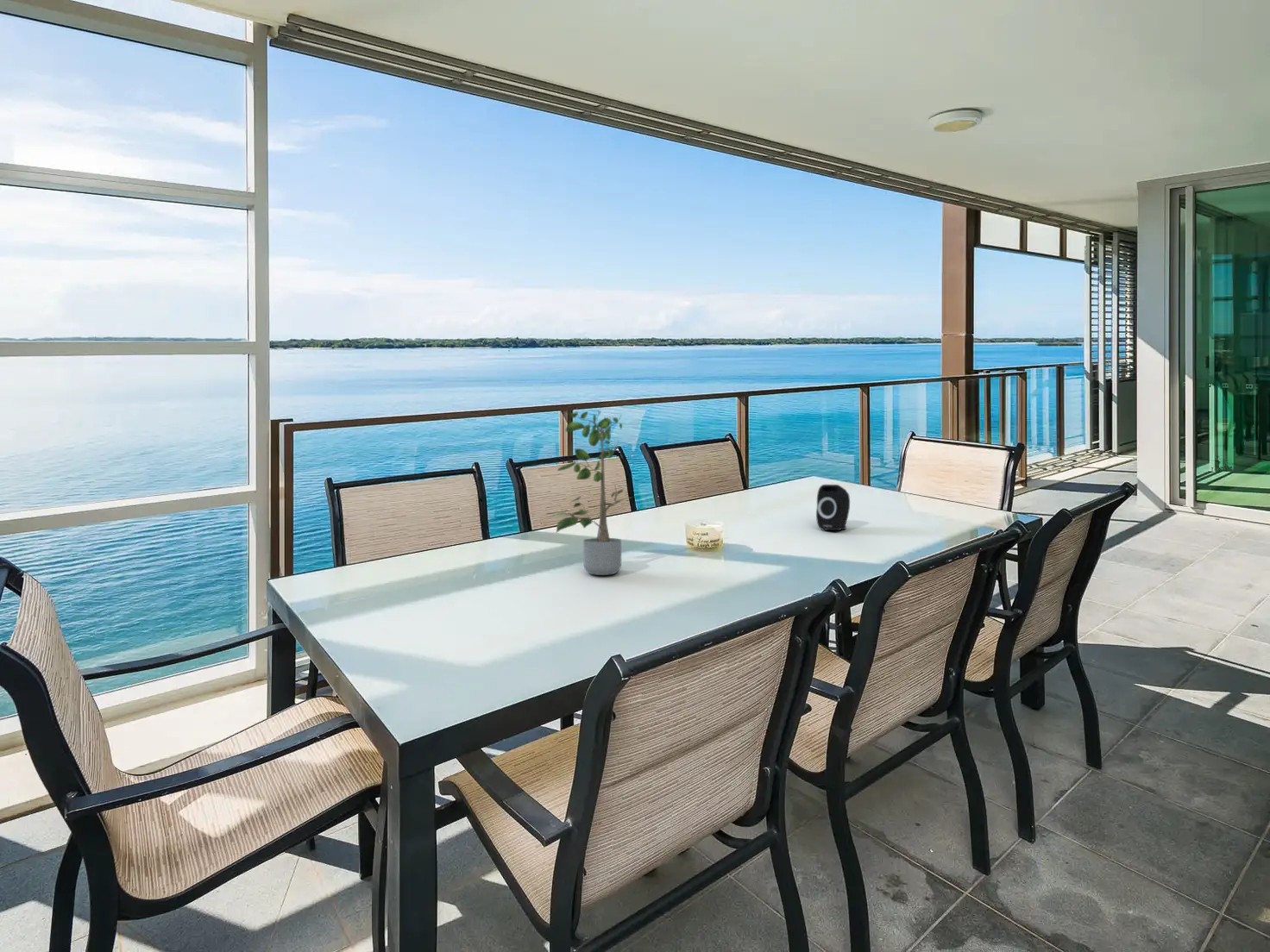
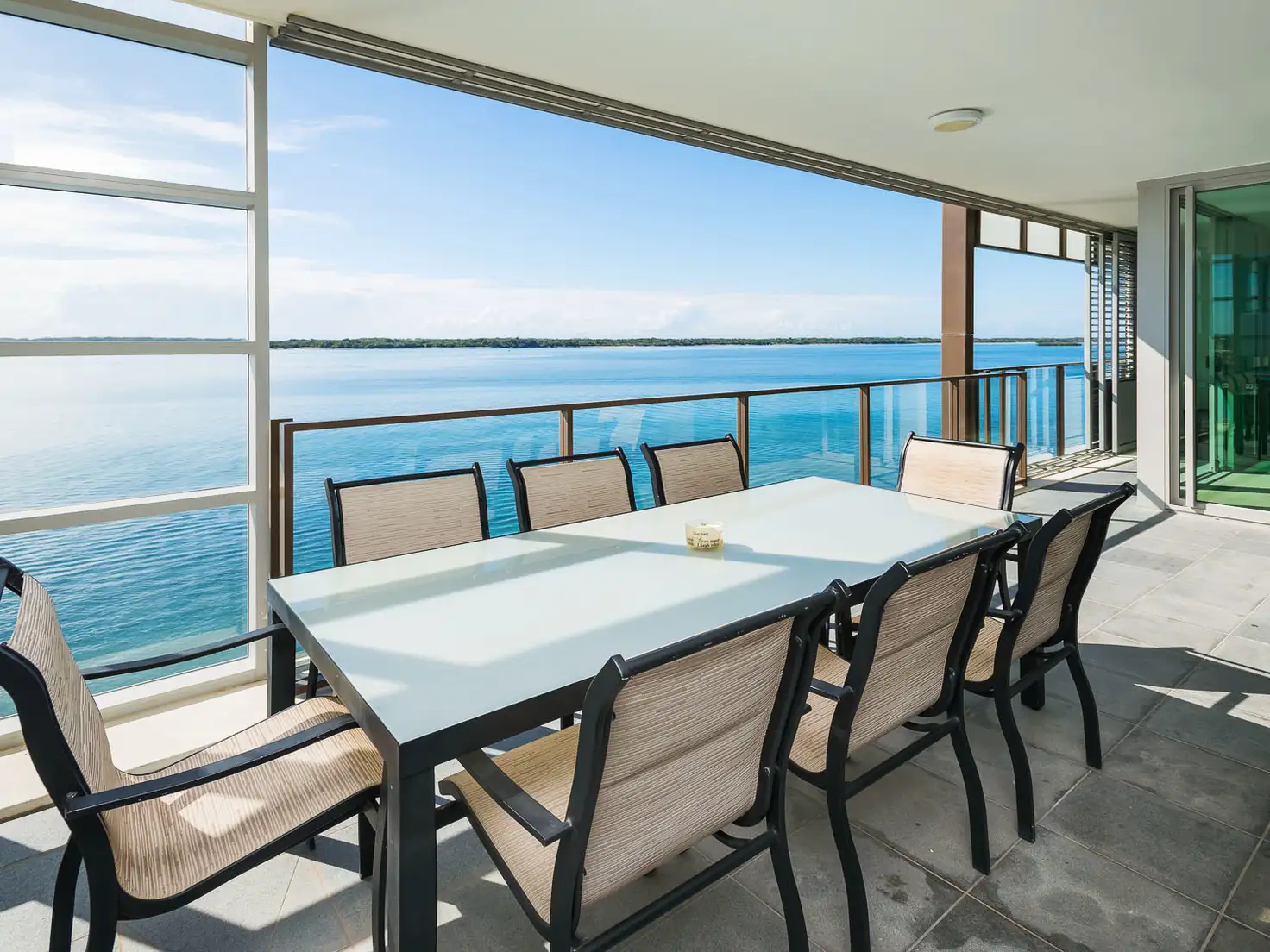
- potted plant [548,409,639,576]
- speaker [815,484,851,531]
